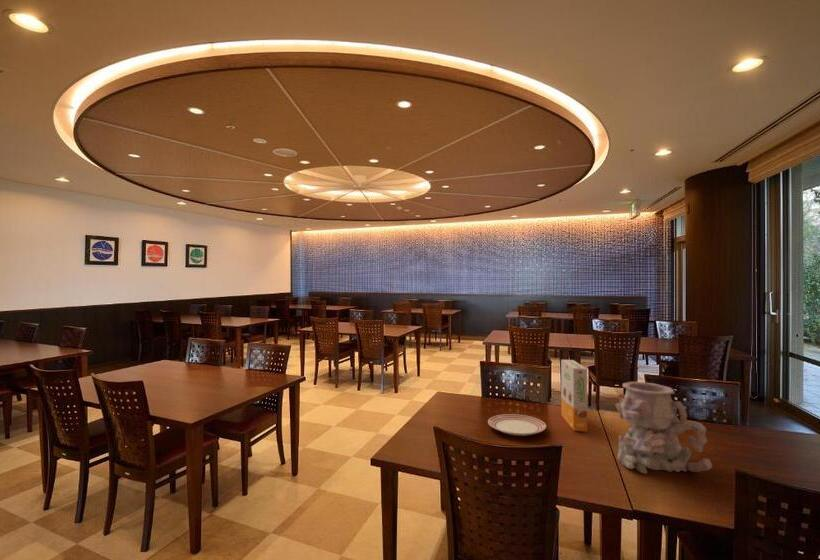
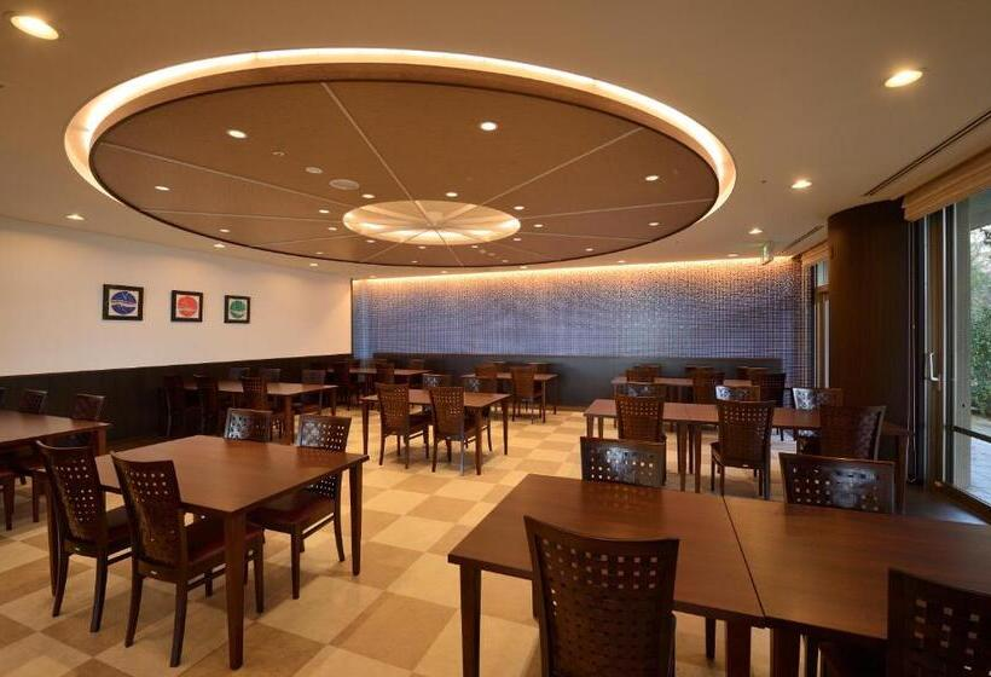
- vase [614,381,713,475]
- dinner plate [487,413,547,437]
- cereal box [560,359,588,432]
